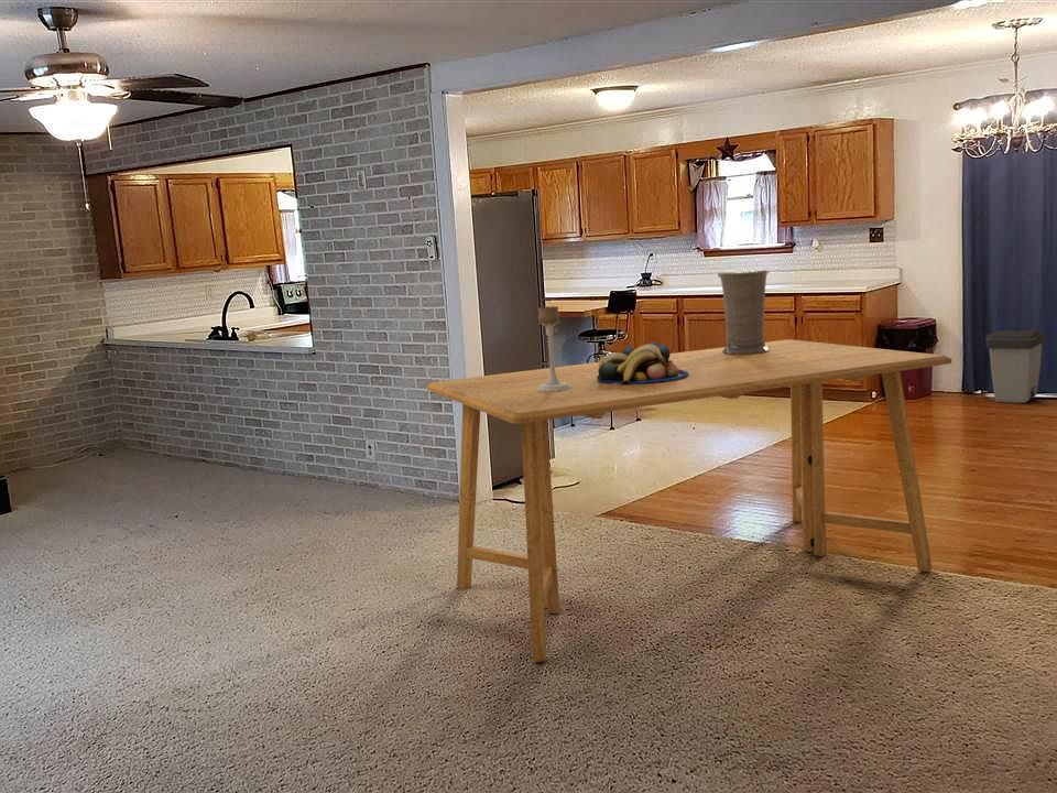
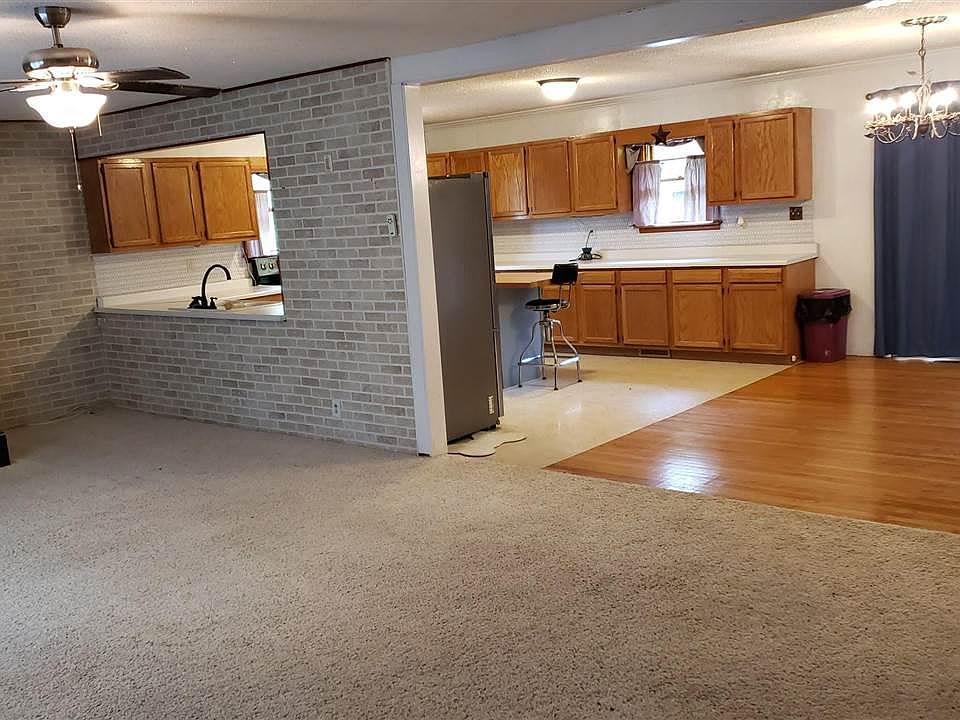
- candle holder [537,305,570,392]
- dining table [426,338,952,663]
- trash can [984,329,1047,404]
- vase [717,269,770,355]
- fruit bowl [597,341,689,385]
